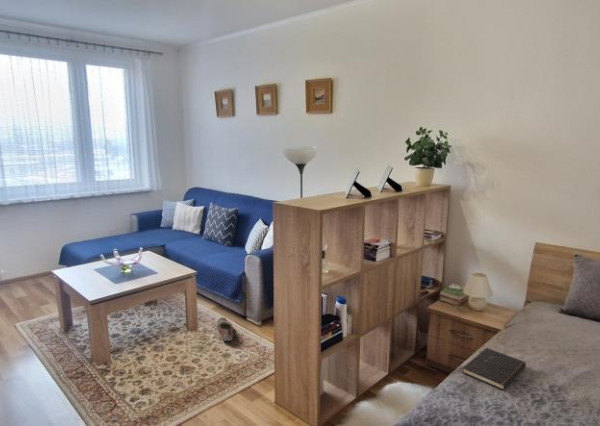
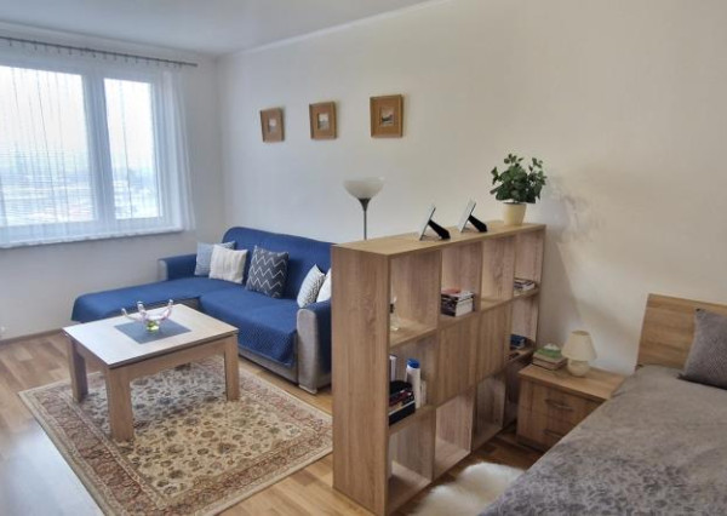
- shoe [216,317,234,342]
- hardcover book [461,347,527,391]
